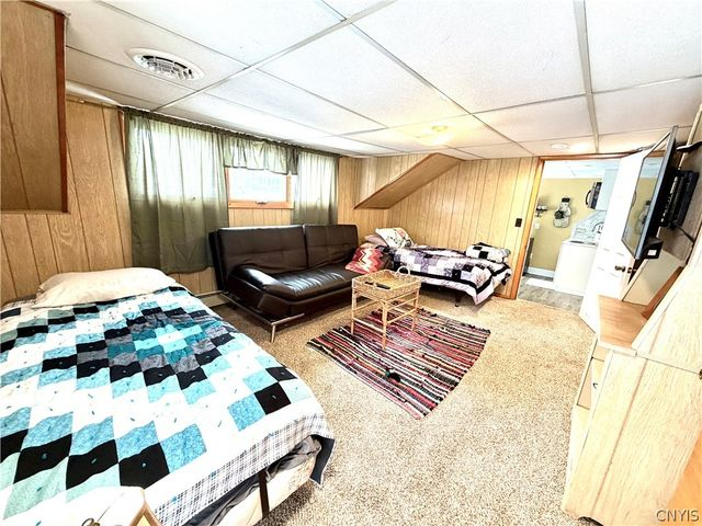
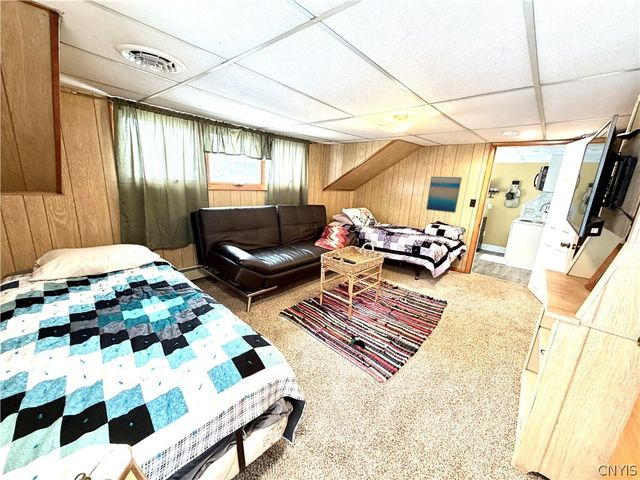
+ wall art [425,176,463,214]
